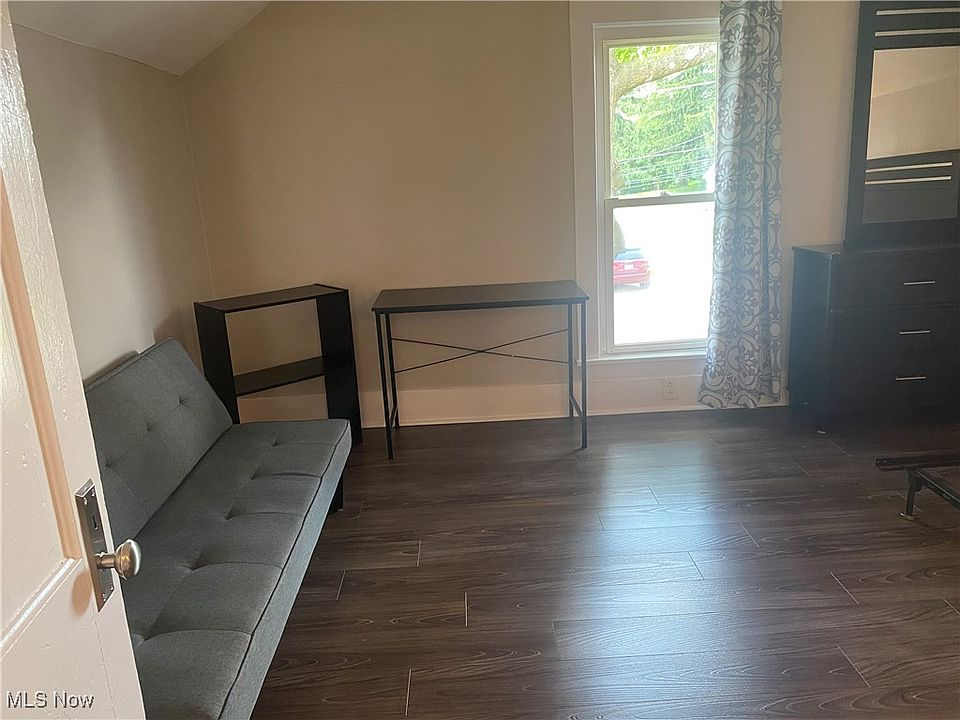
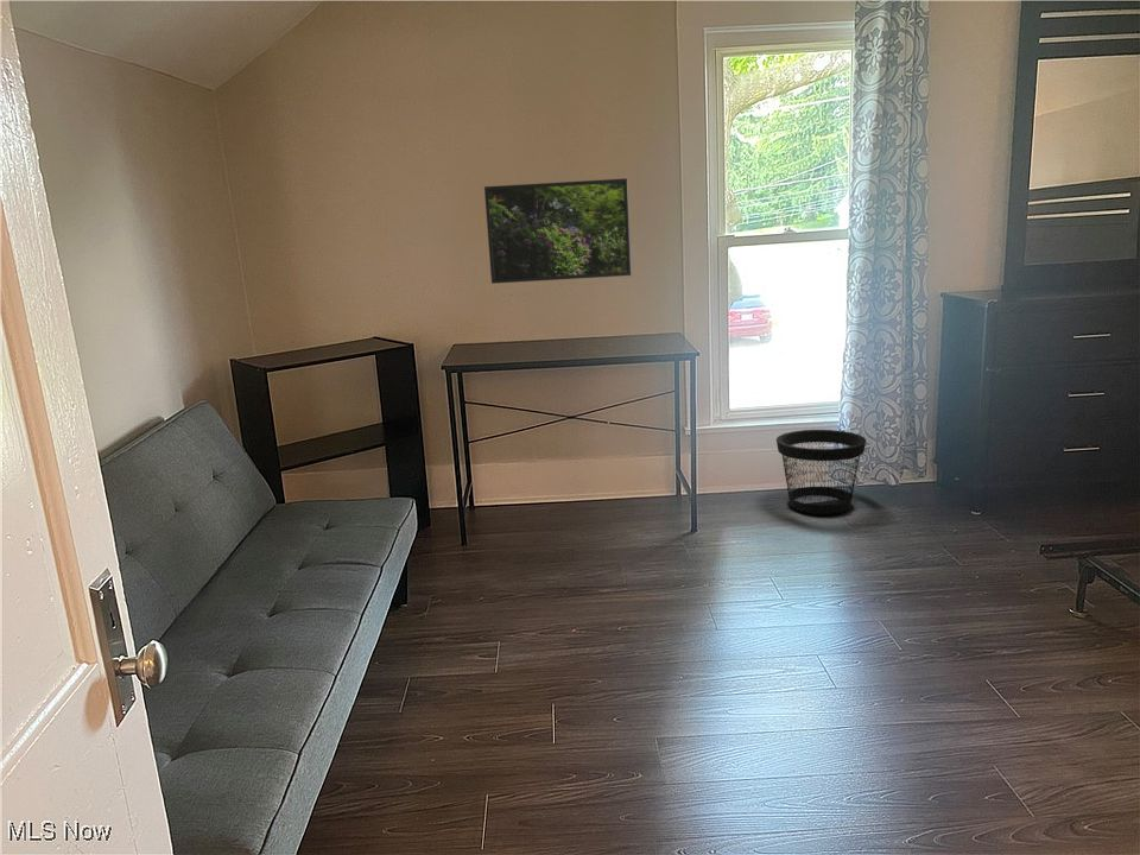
+ wastebasket [775,429,867,515]
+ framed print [483,177,633,285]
